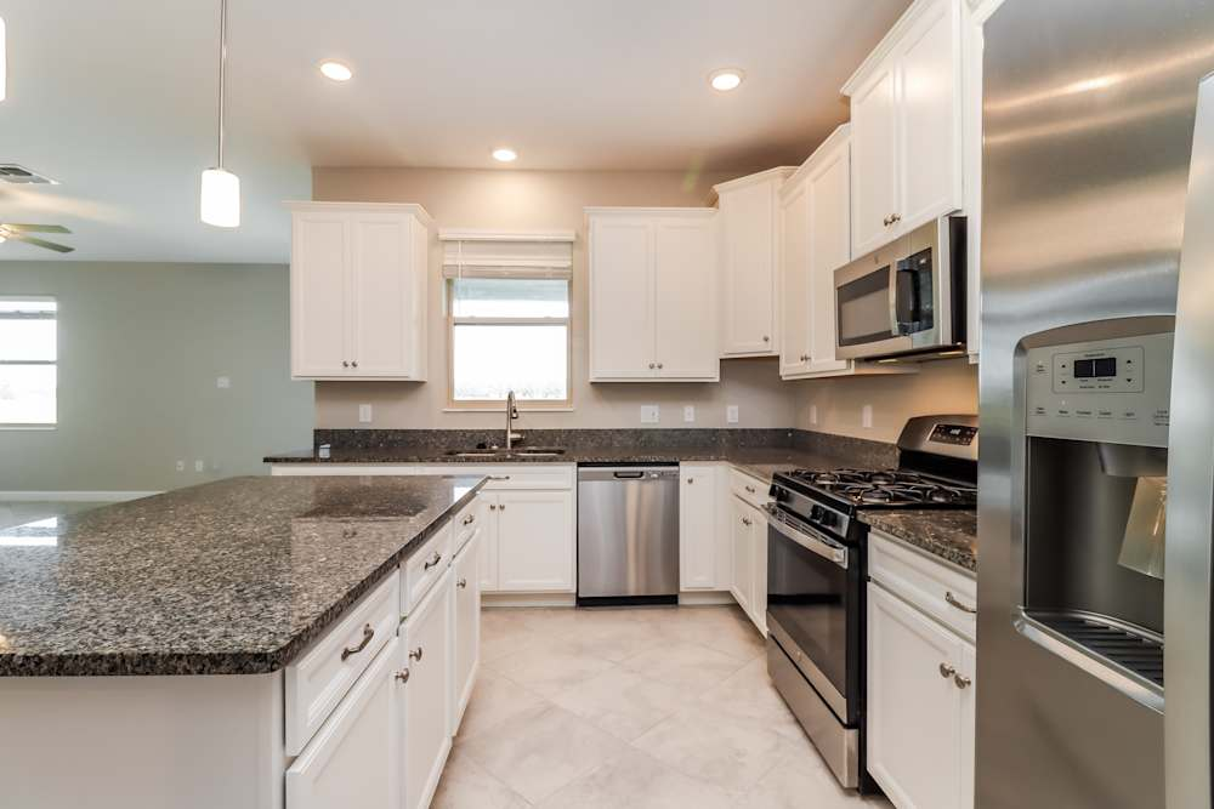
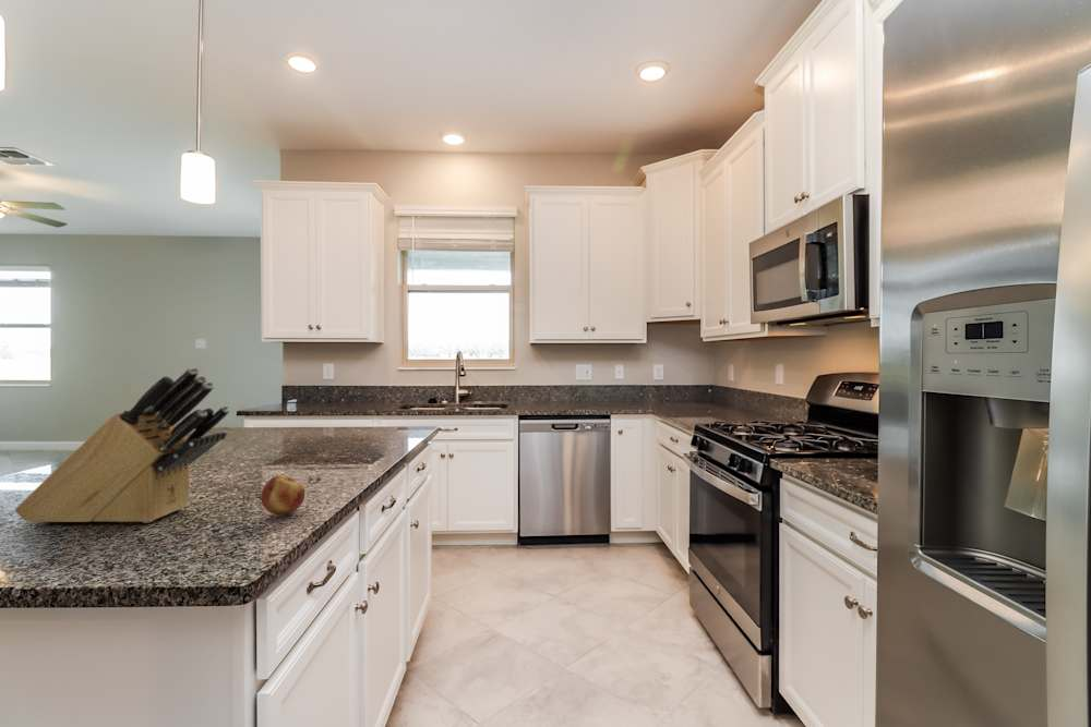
+ fruit [260,474,305,516]
+ knife block [14,366,231,524]
